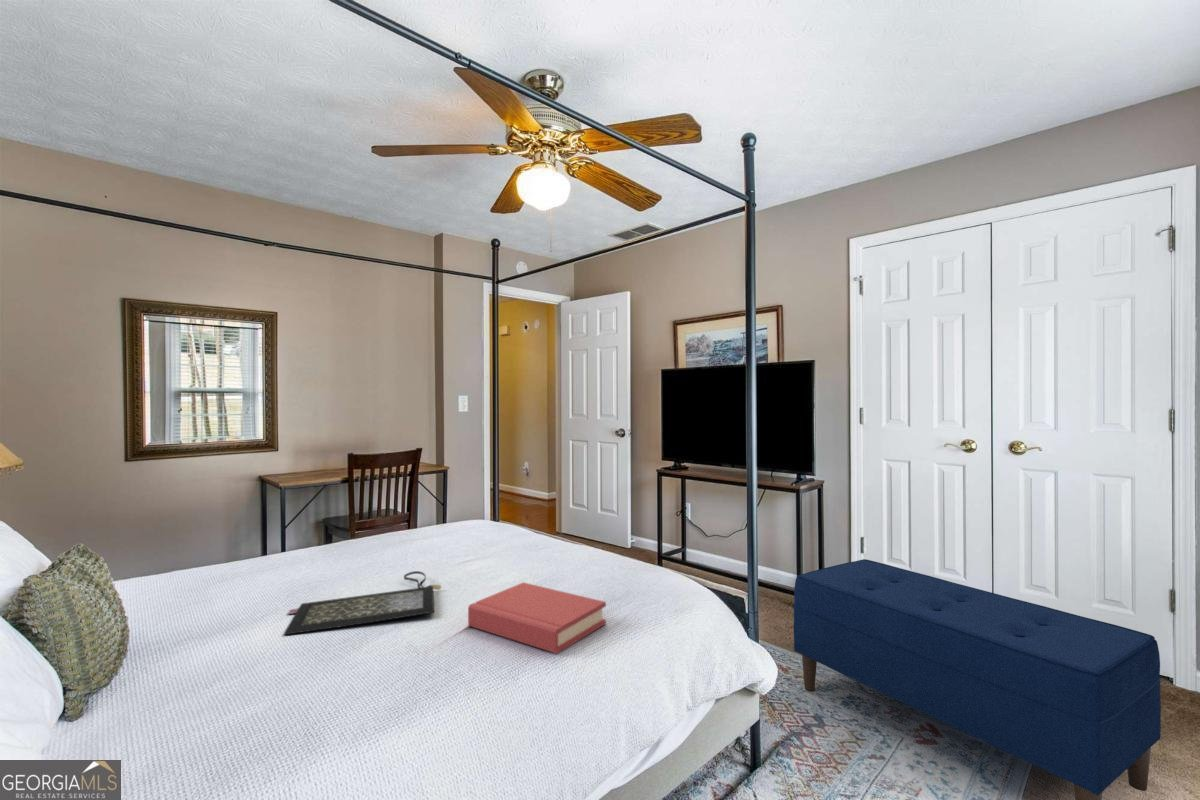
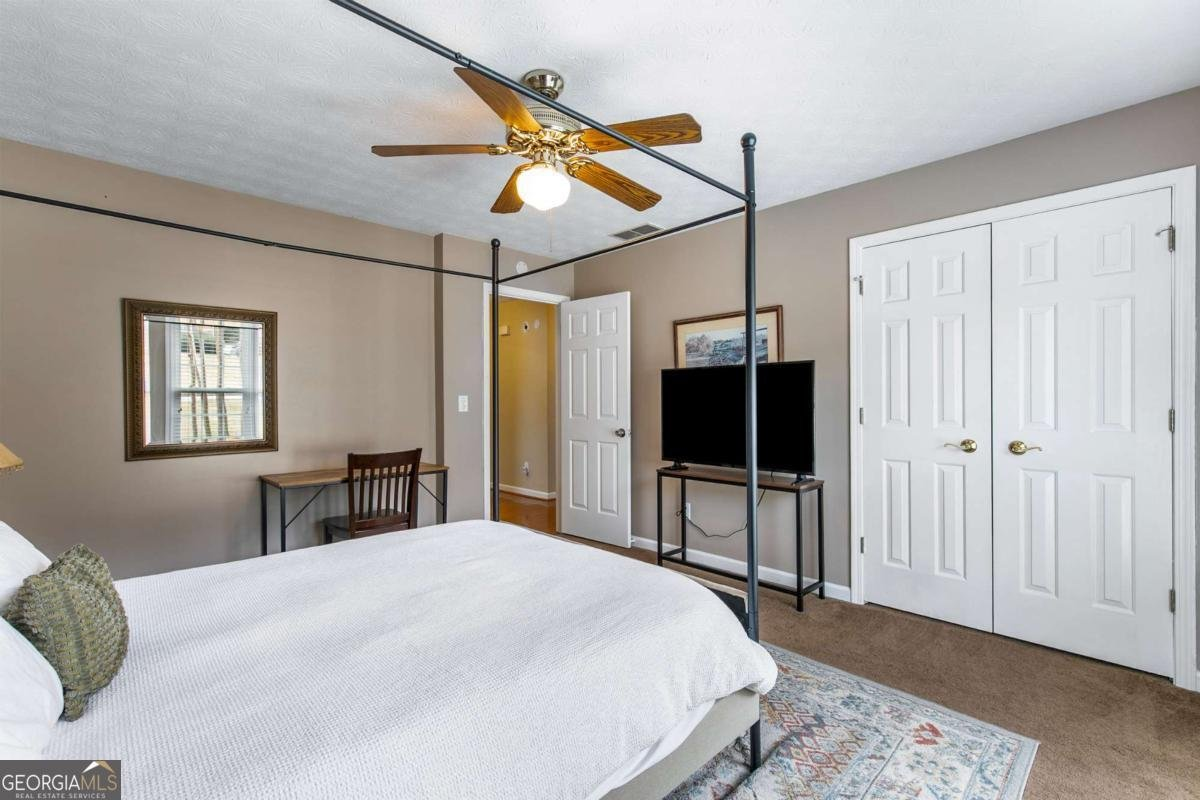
- bench [793,558,1162,800]
- hardback book [467,581,607,655]
- clutch bag [282,570,442,636]
